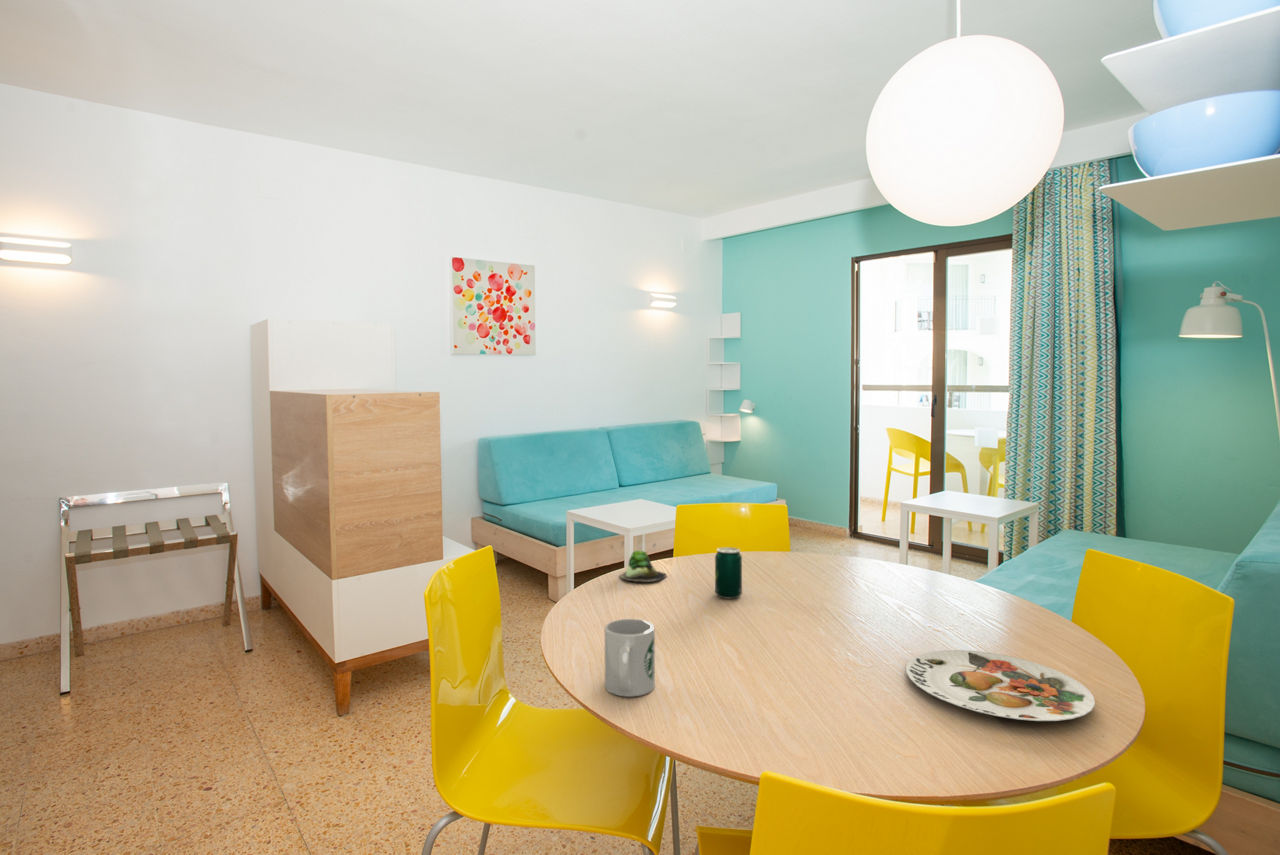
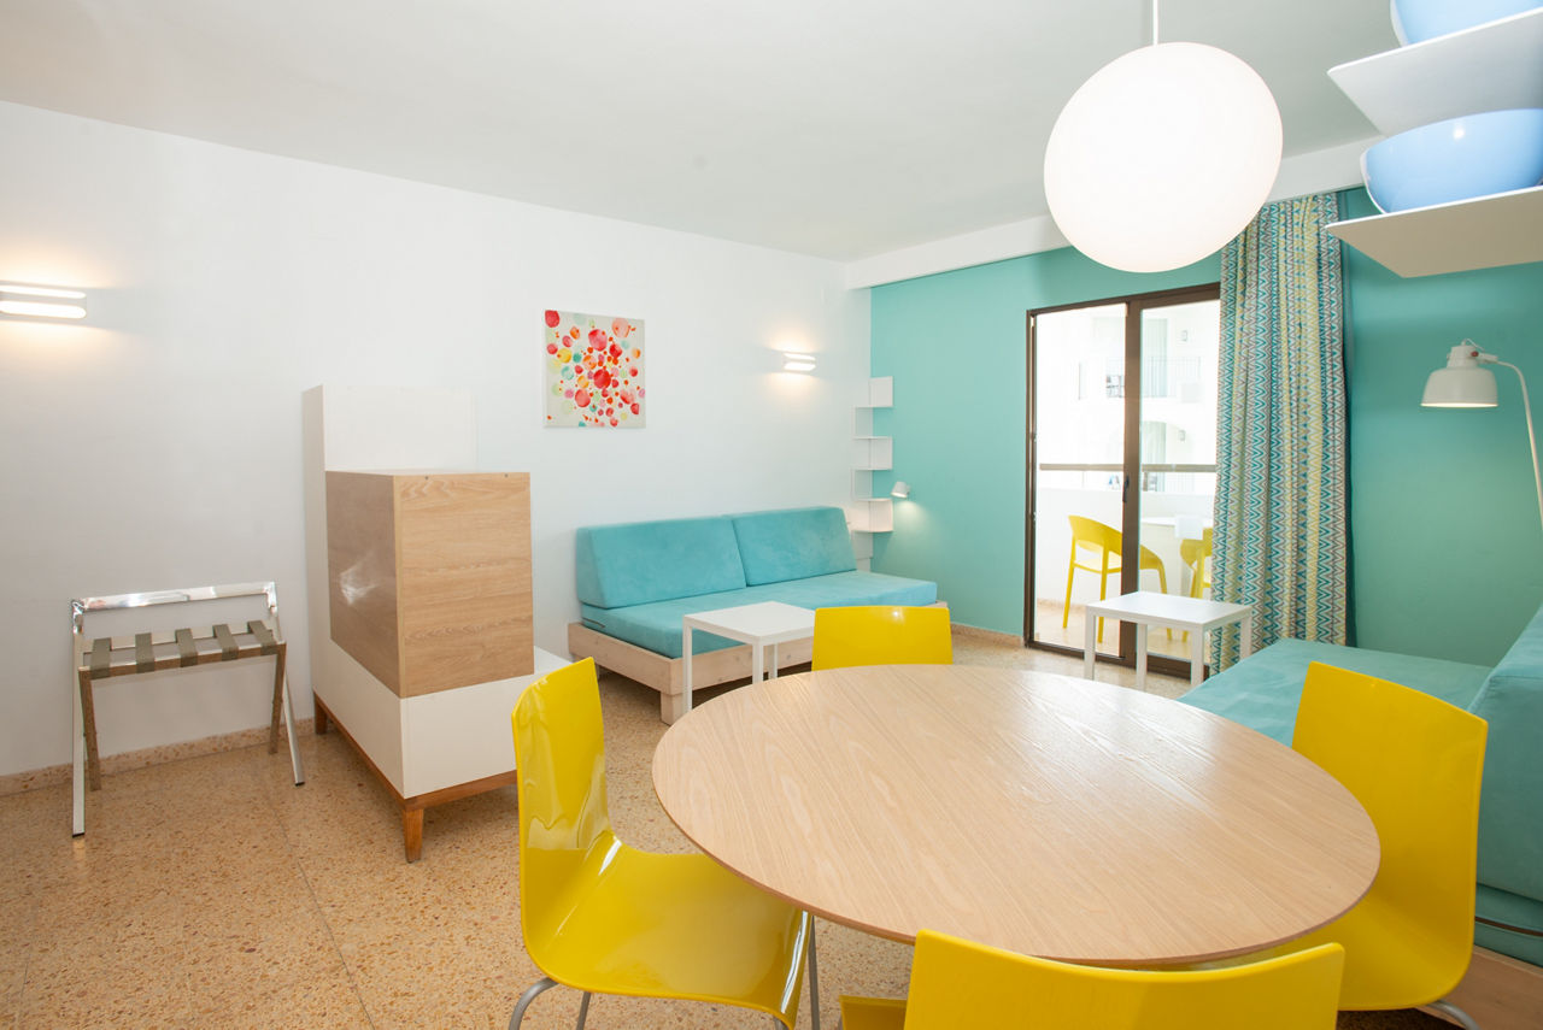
- plate [905,649,1096,722]
- succulent plant [618,549,668,583]
- beverage can [714,546,743,600]
- mug [604,618,656,698]
